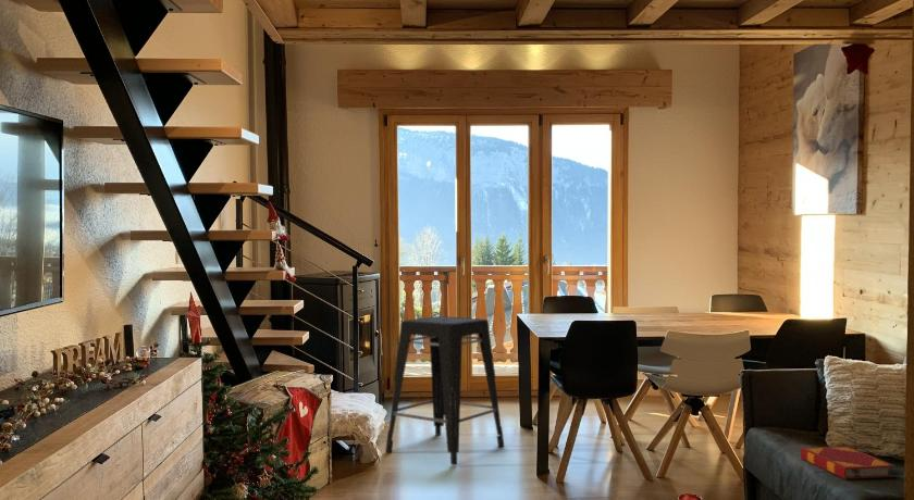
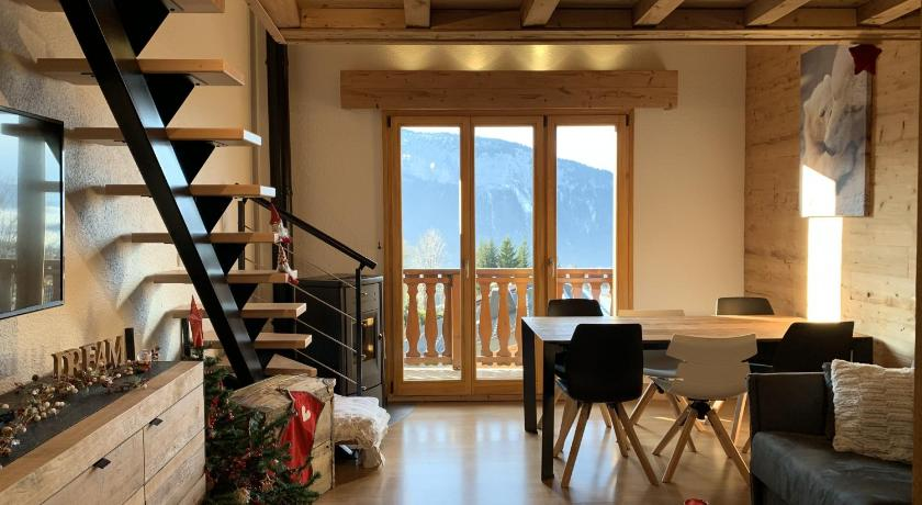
- hardback book [799,446,897,480]
- stool [384,315,505,466]
